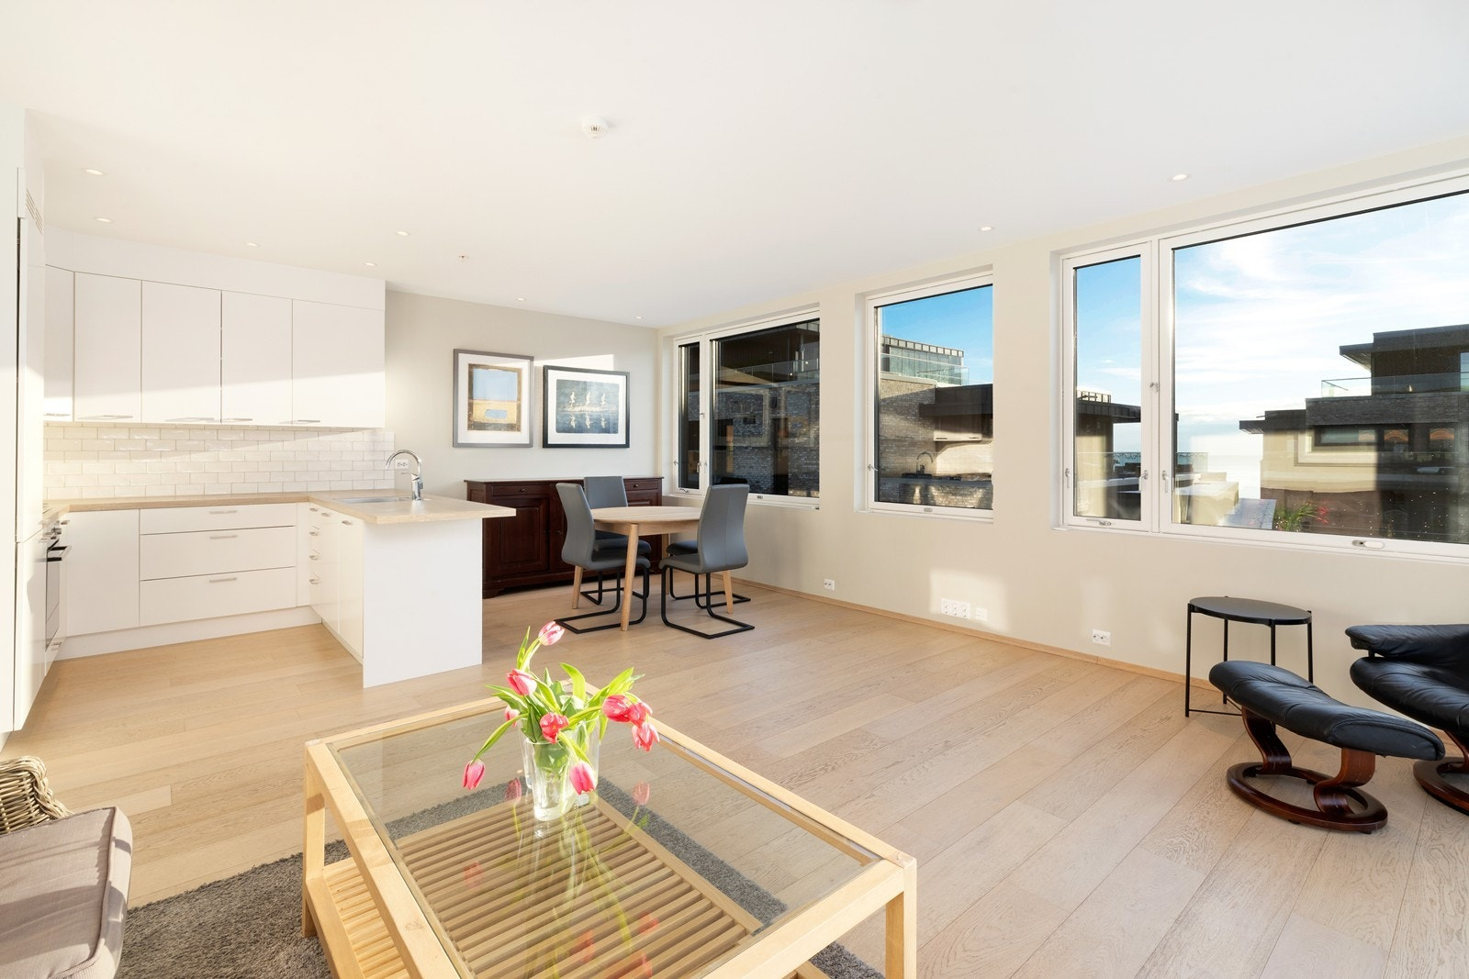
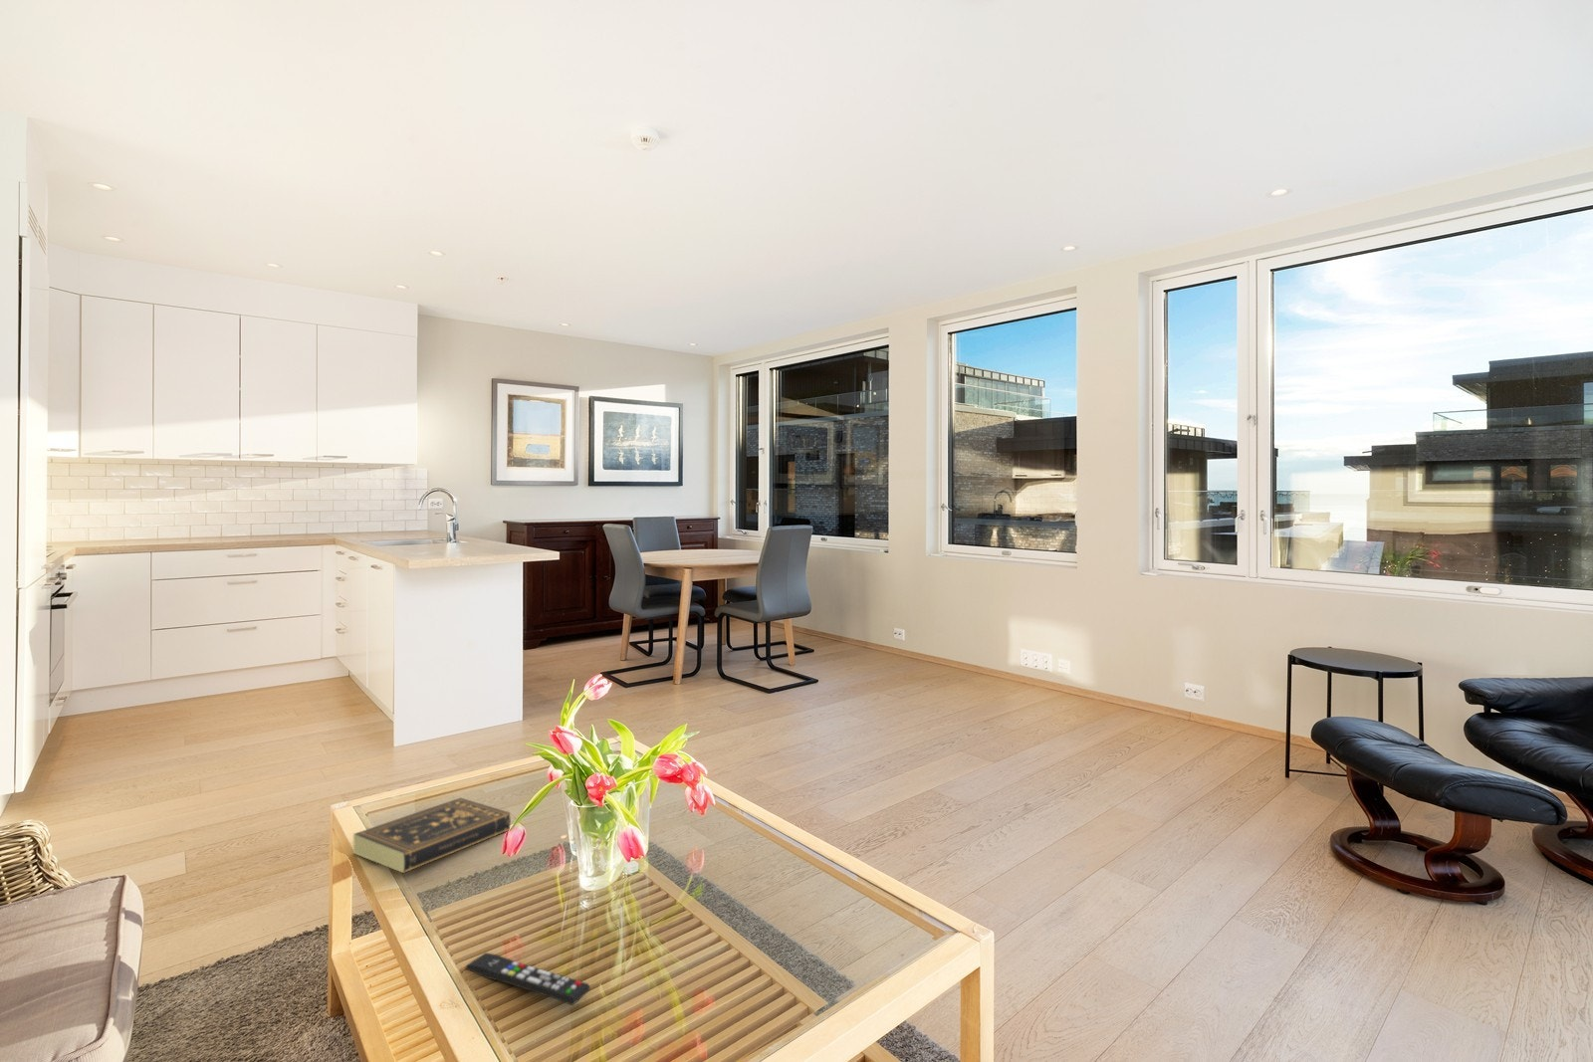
+ book [352,798,512,874]
+ remote control [463,952,591,1006]
